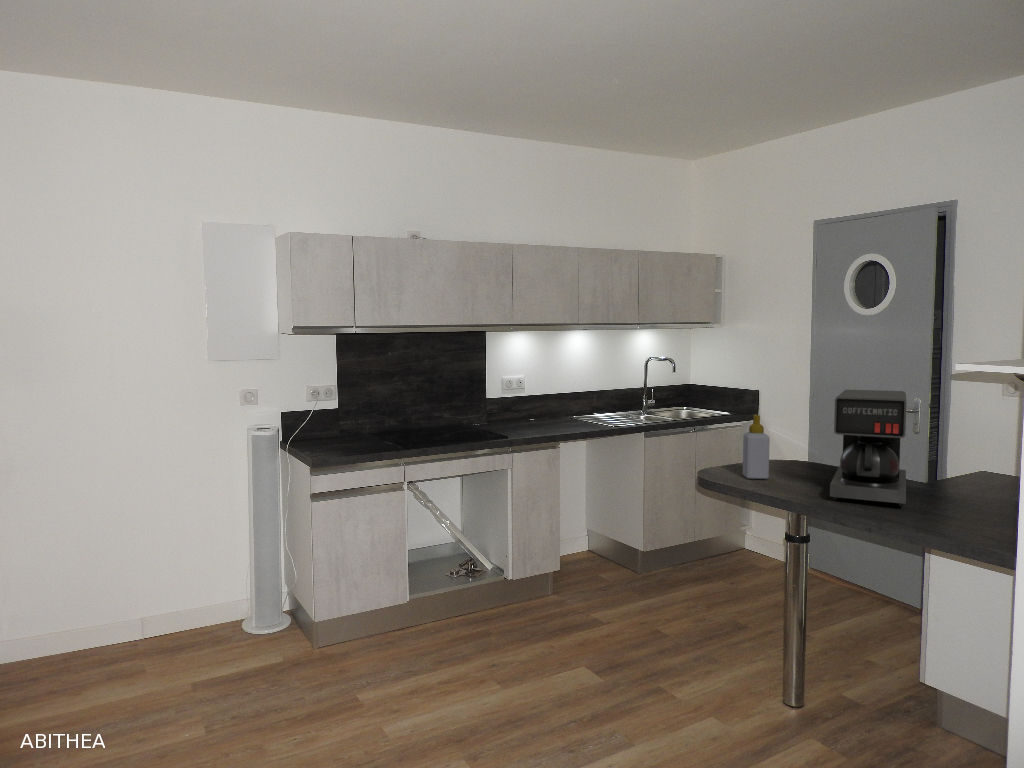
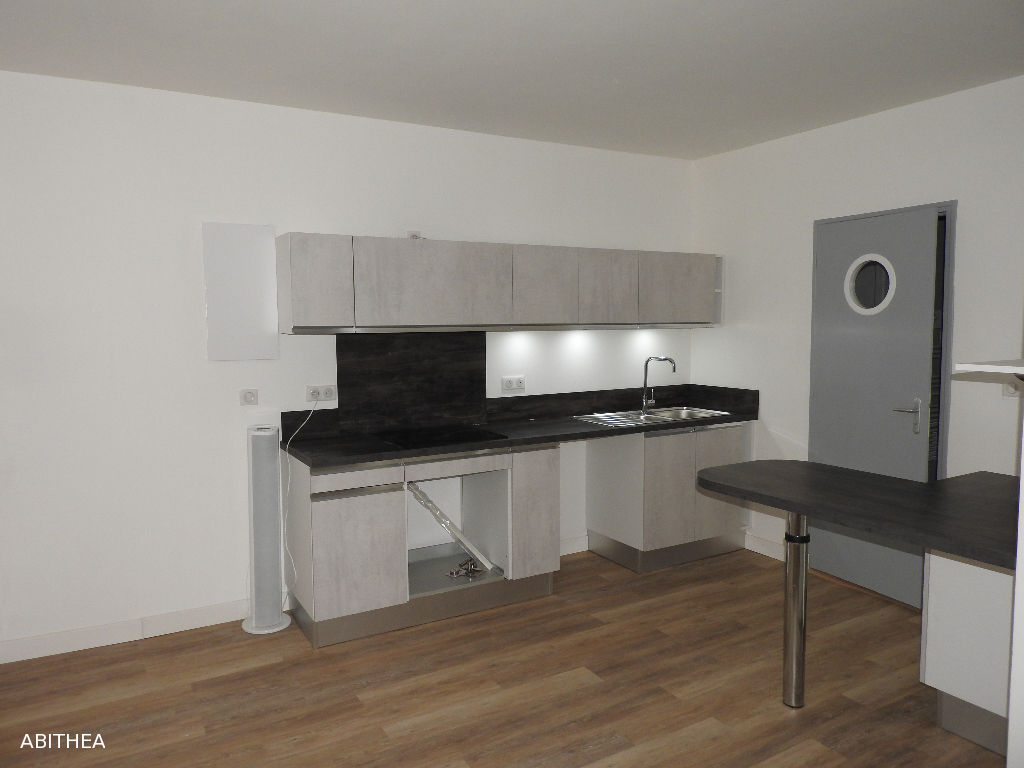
- soap bottle [742,414,771,480]
- coffee maker [829,389,907,507]
